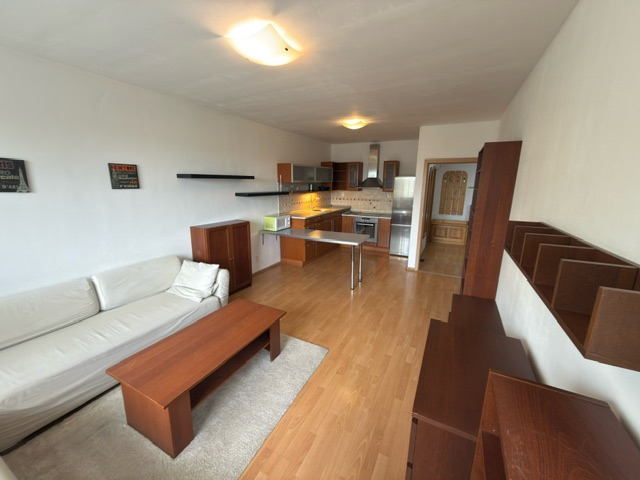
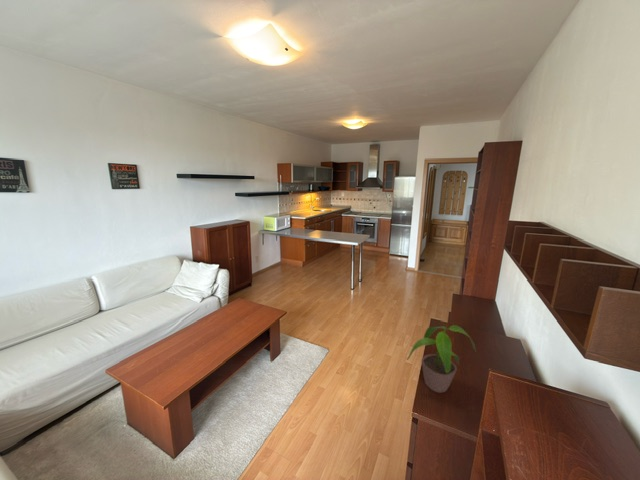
+ potted plant [405,324,477,394]
